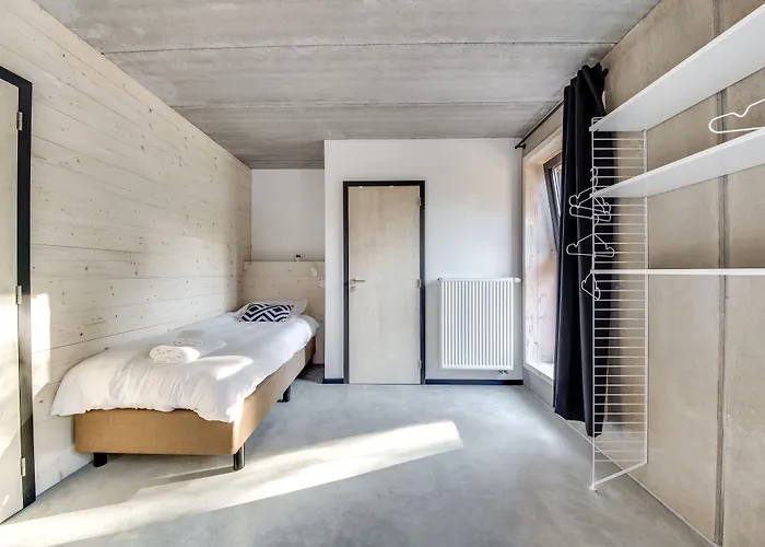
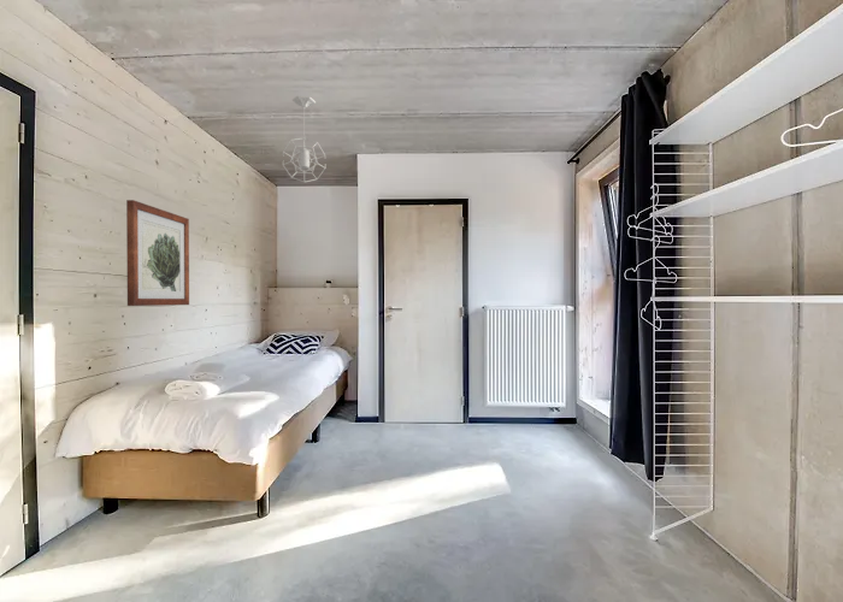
+ wall art [125,199,190,307]
+ pendant light [282,94,326,183]
